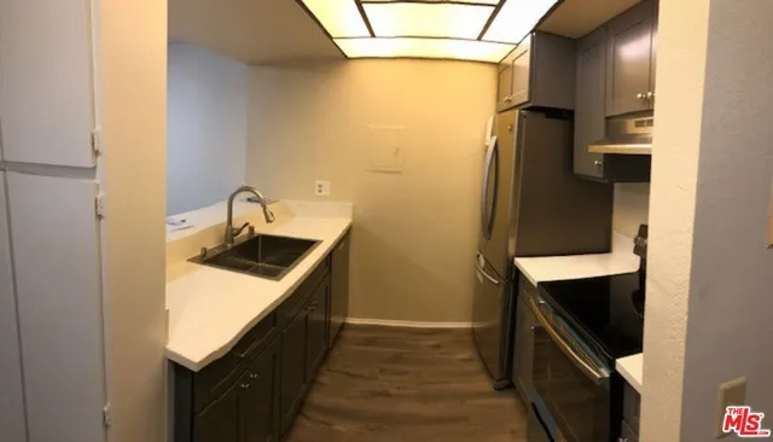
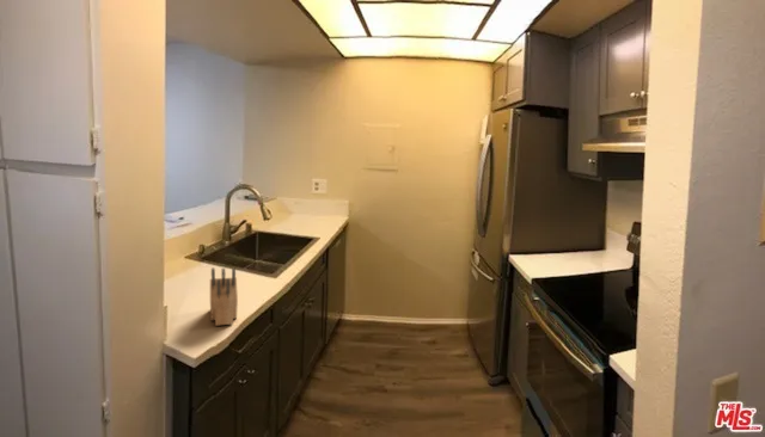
+ knife block [209,267,239,327]
